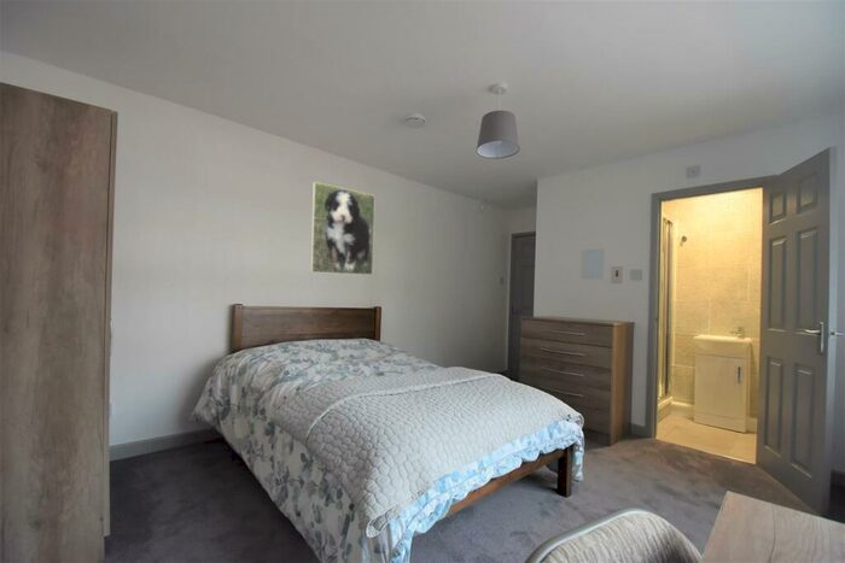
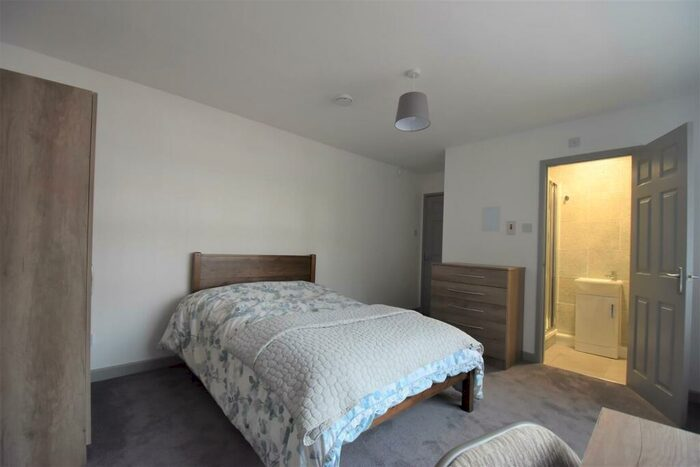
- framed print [309,181,377,276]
